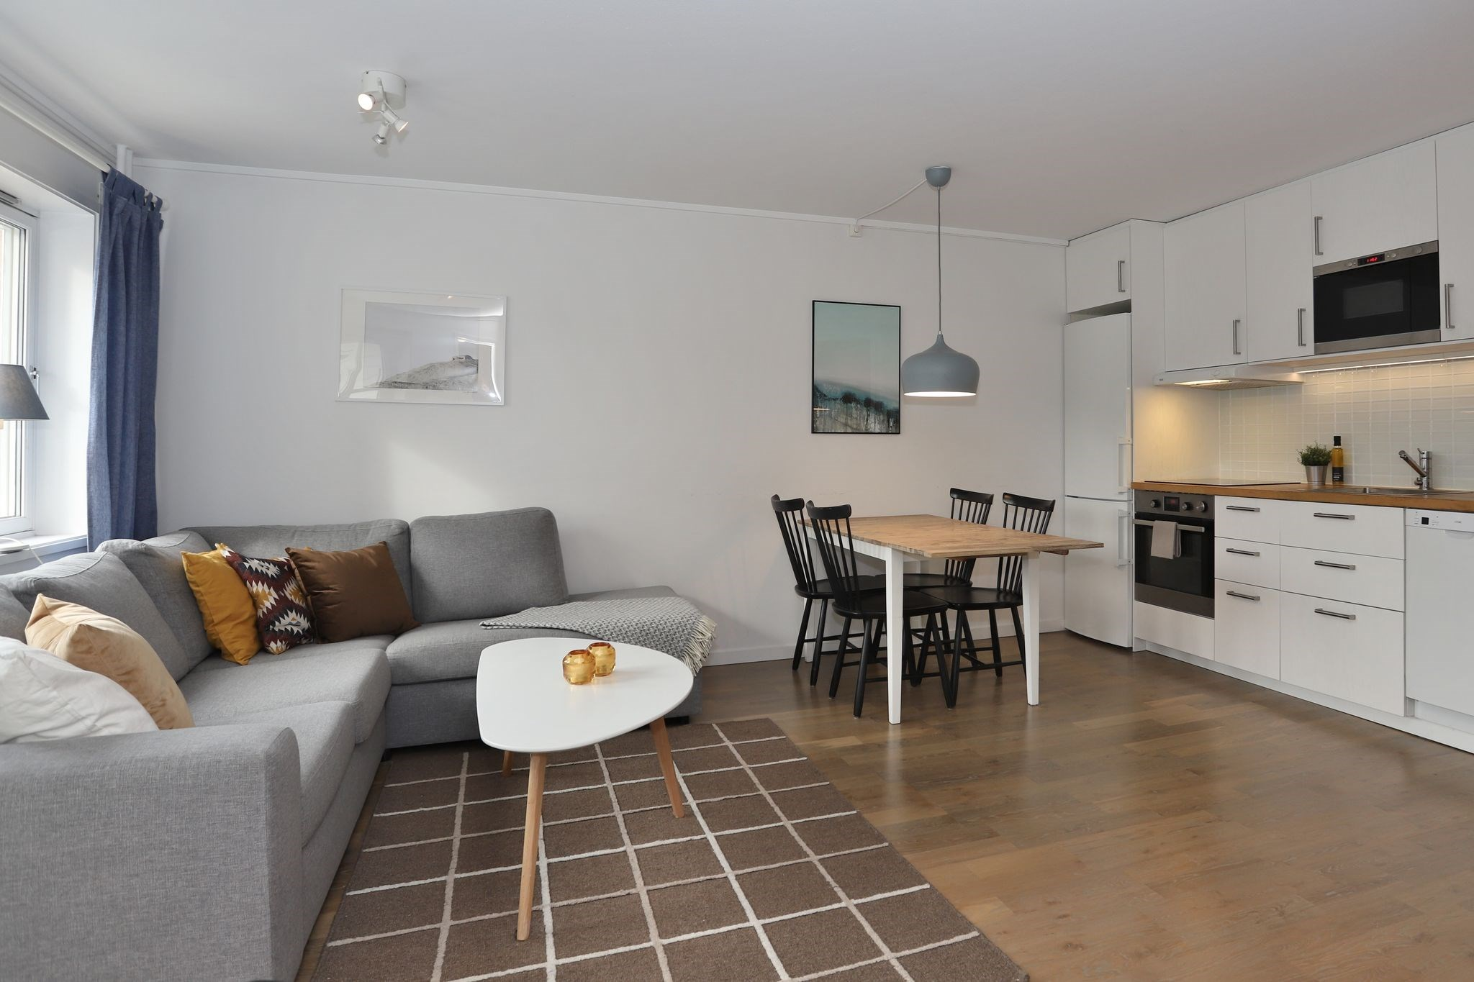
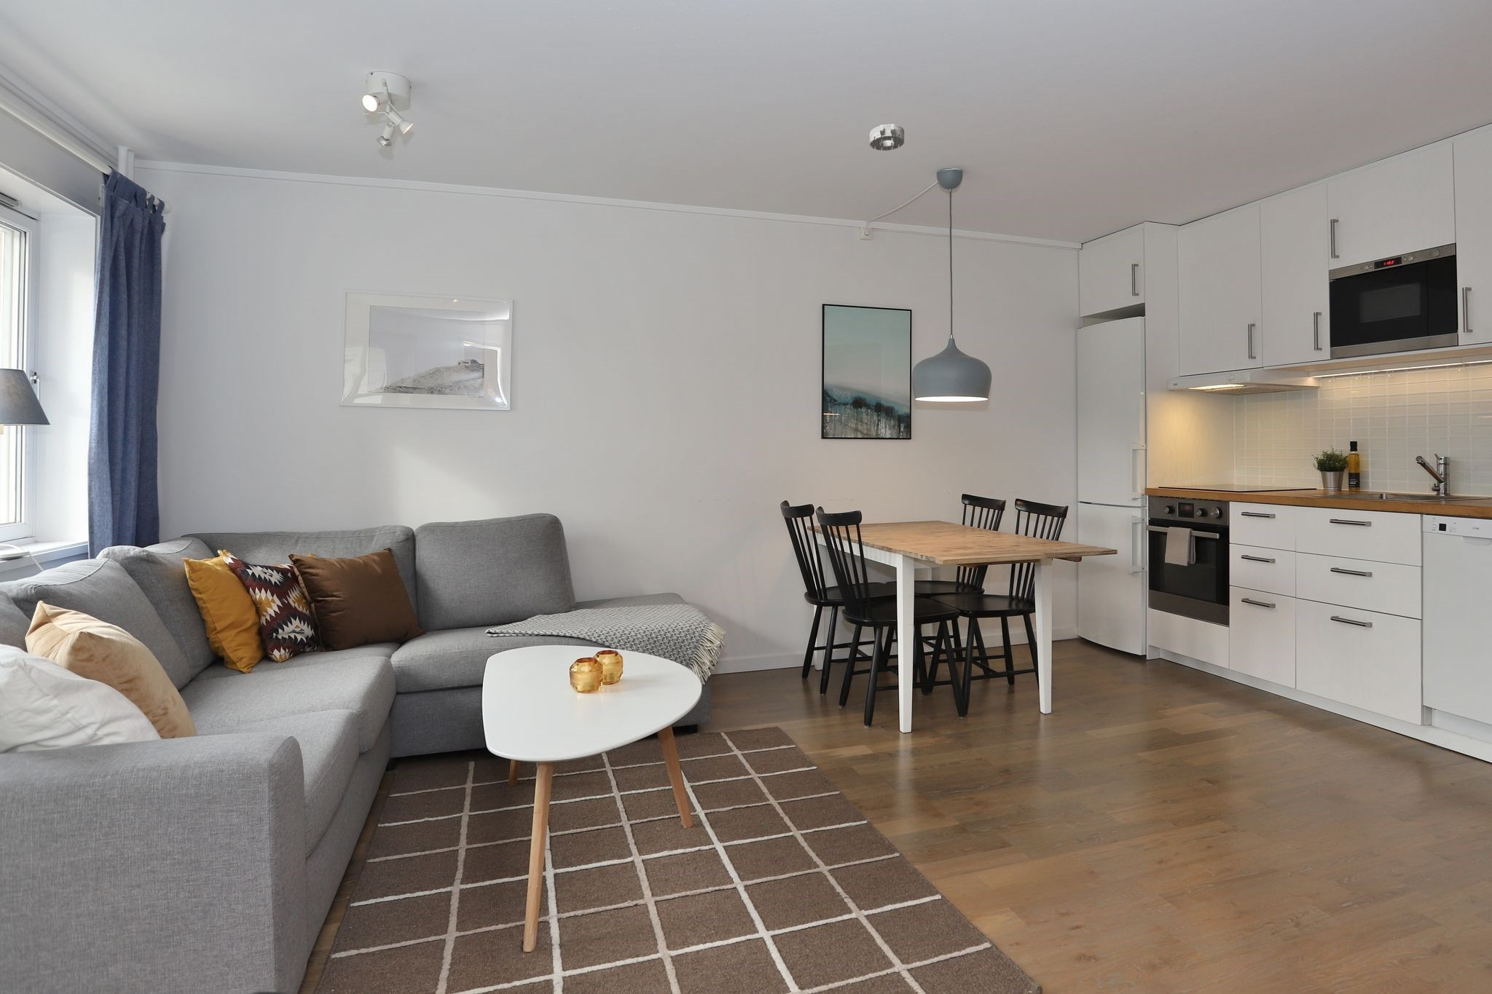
+ smoke detector [869,123,905,152]
